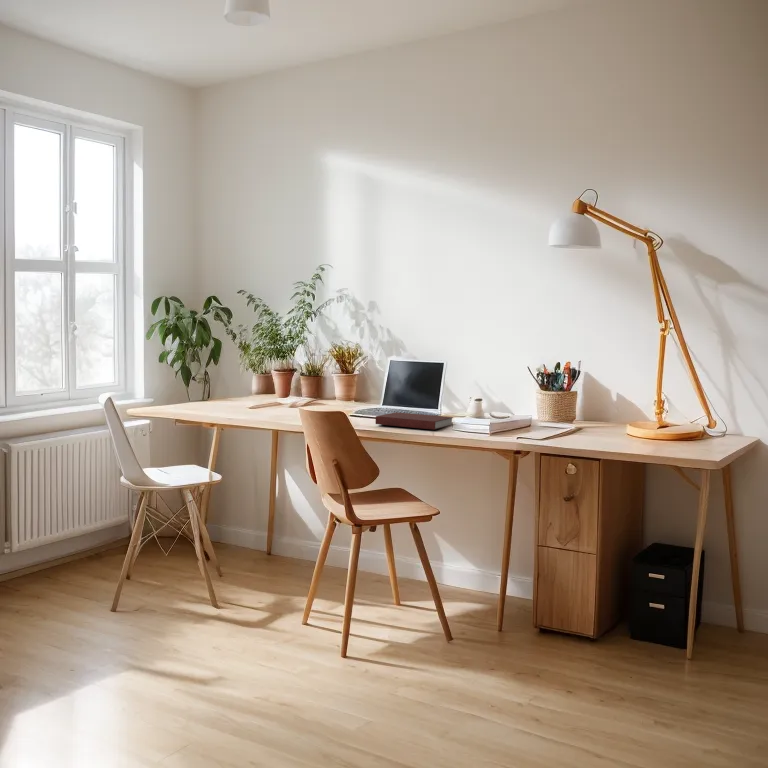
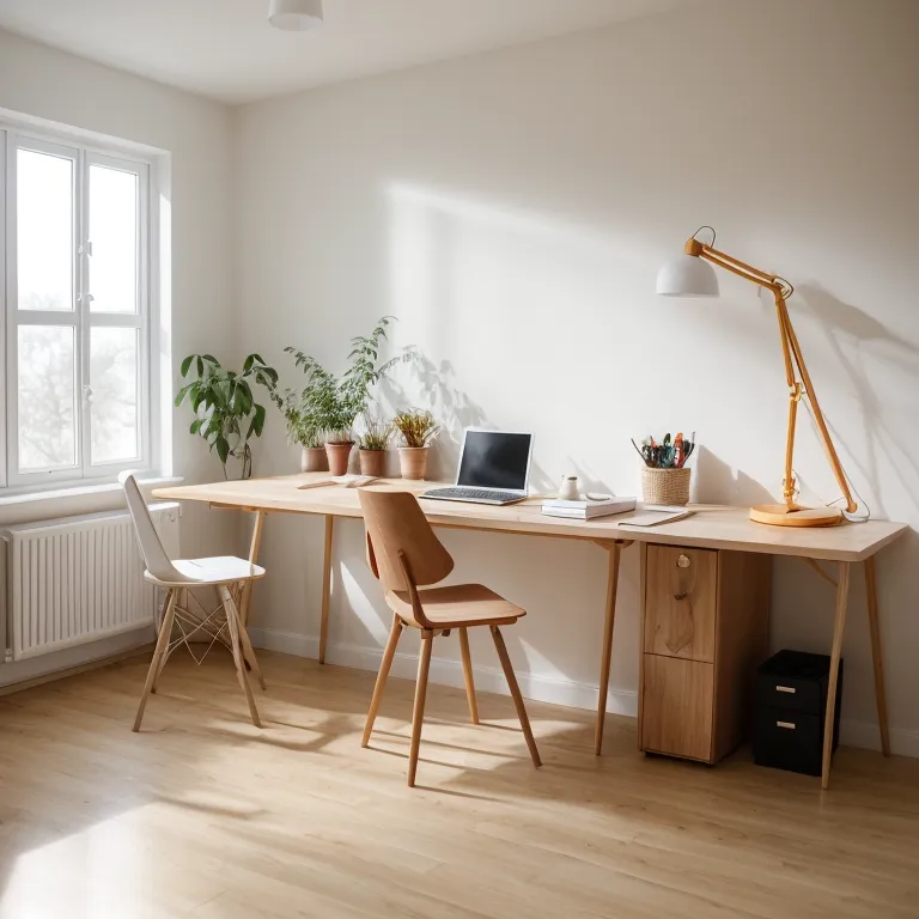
- notebook [375,411,454,431]
